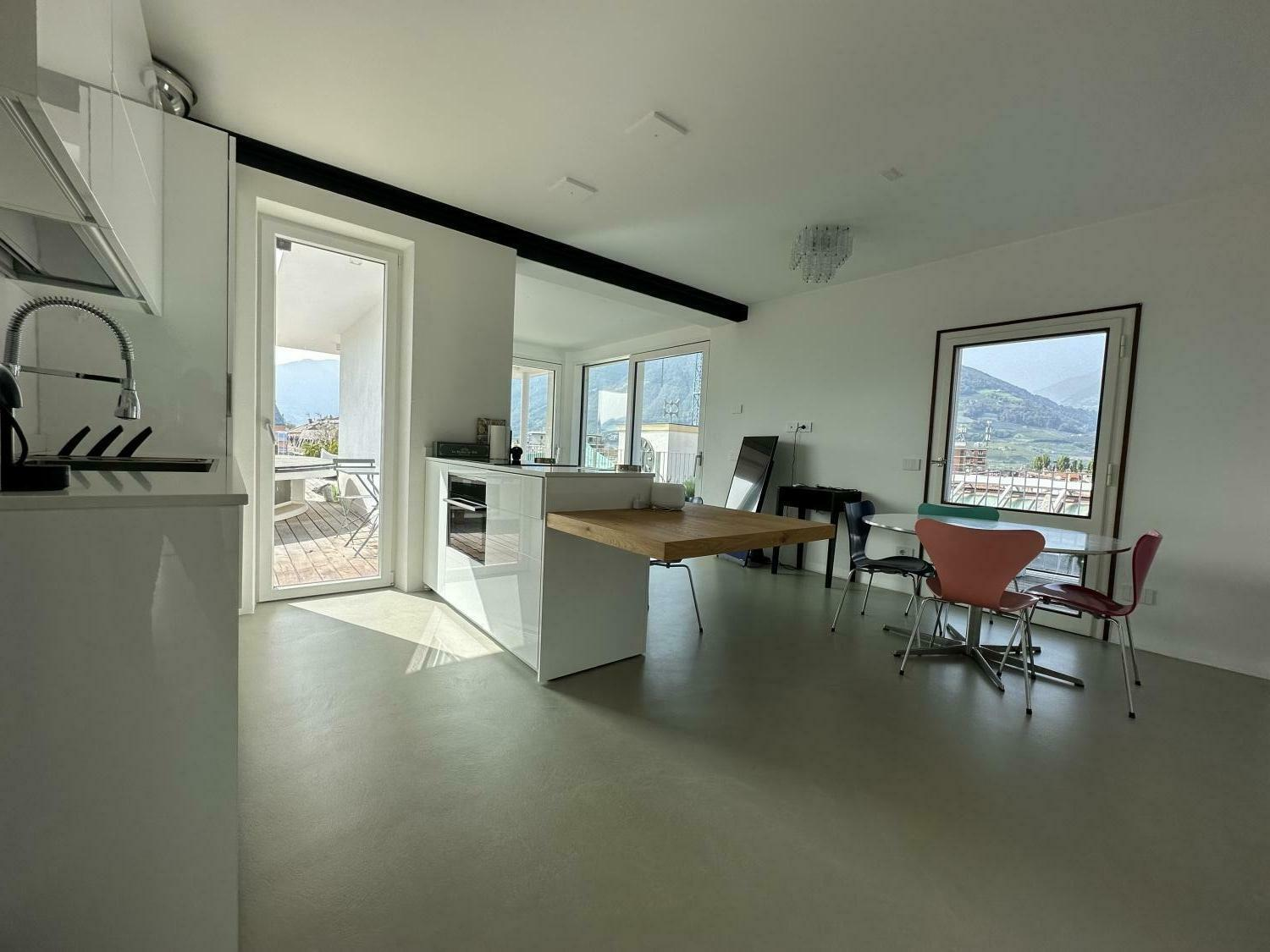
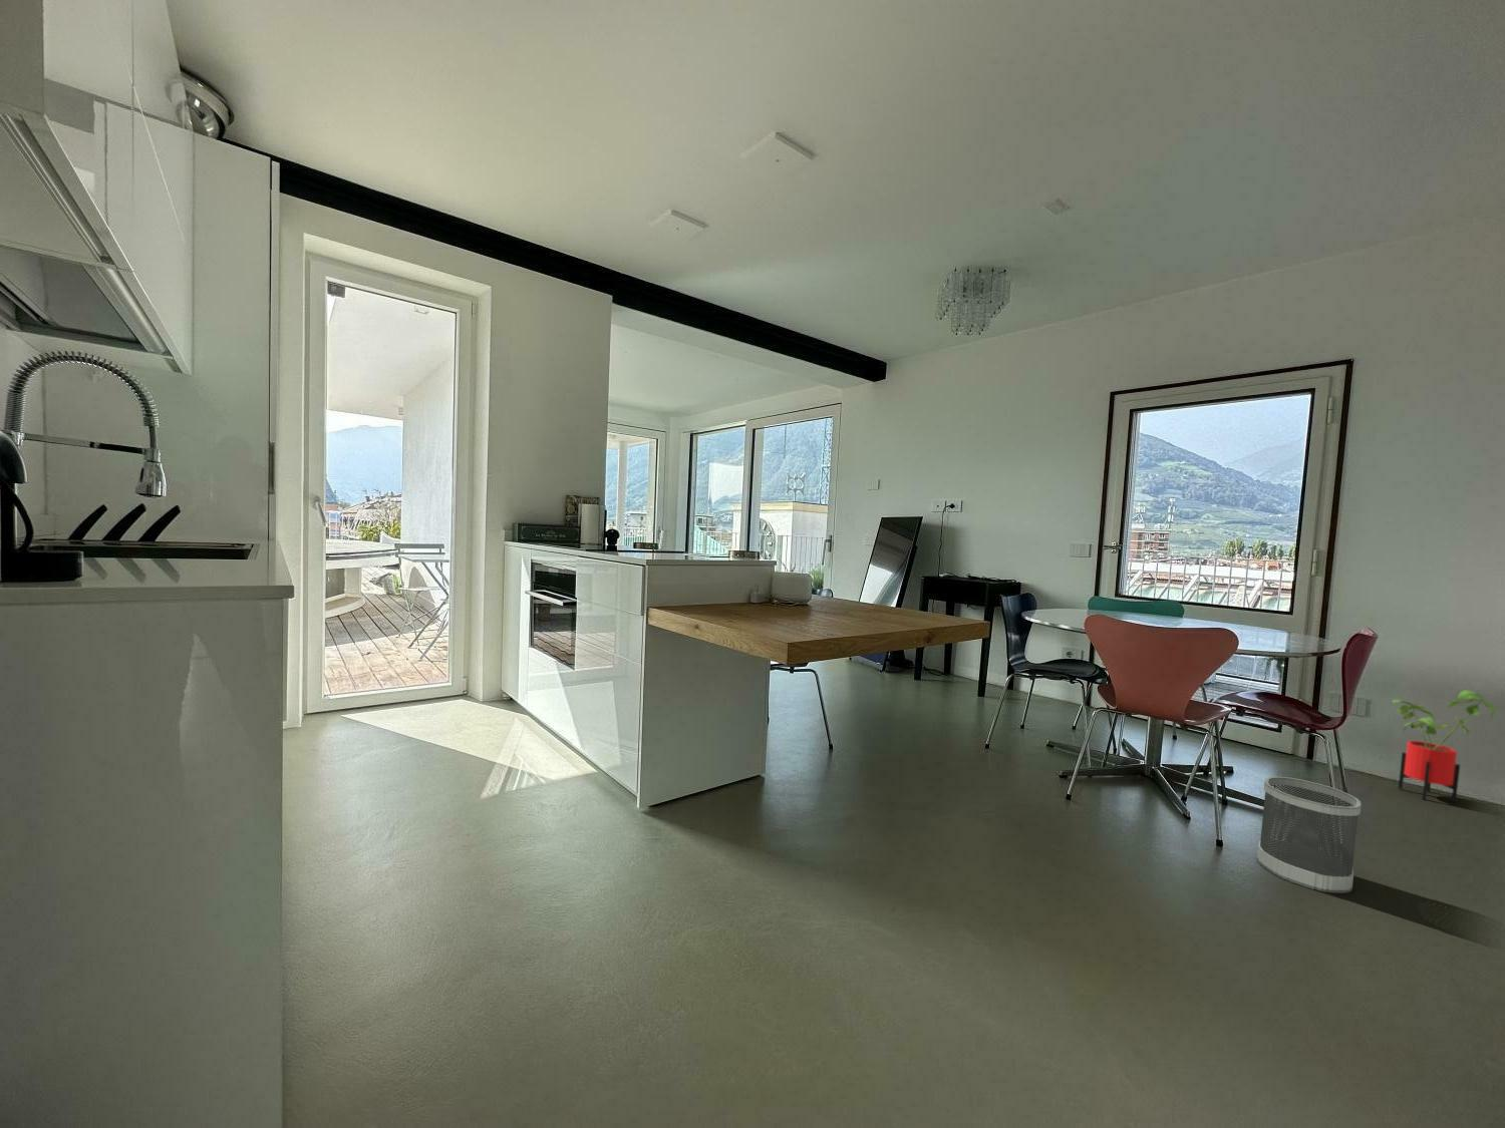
+ wastebasket [1256,776,1362,895]
+ house plant [1391,688,1499,805]
